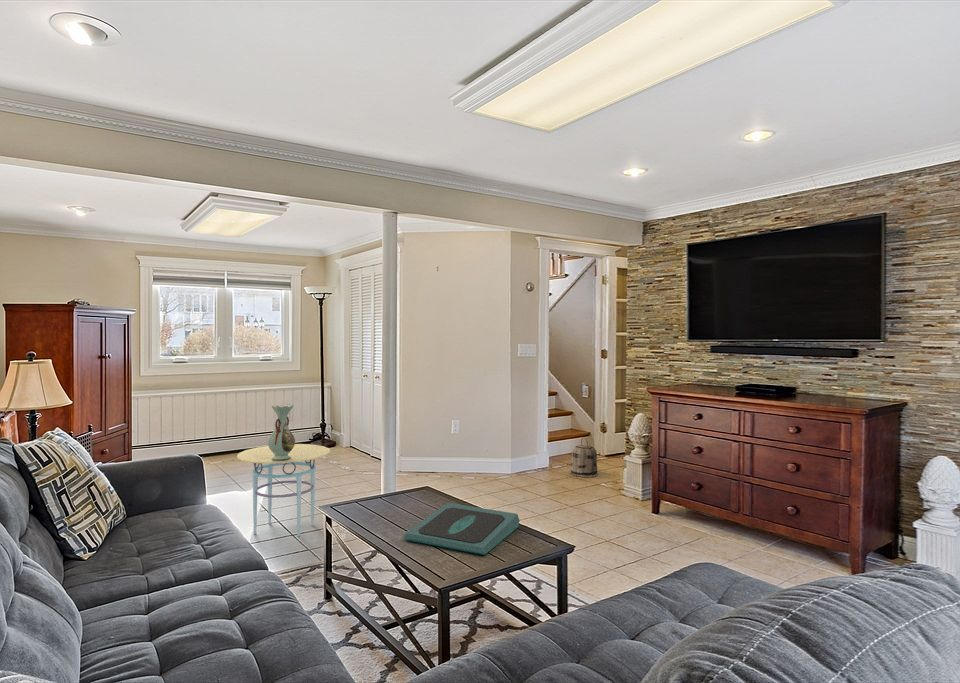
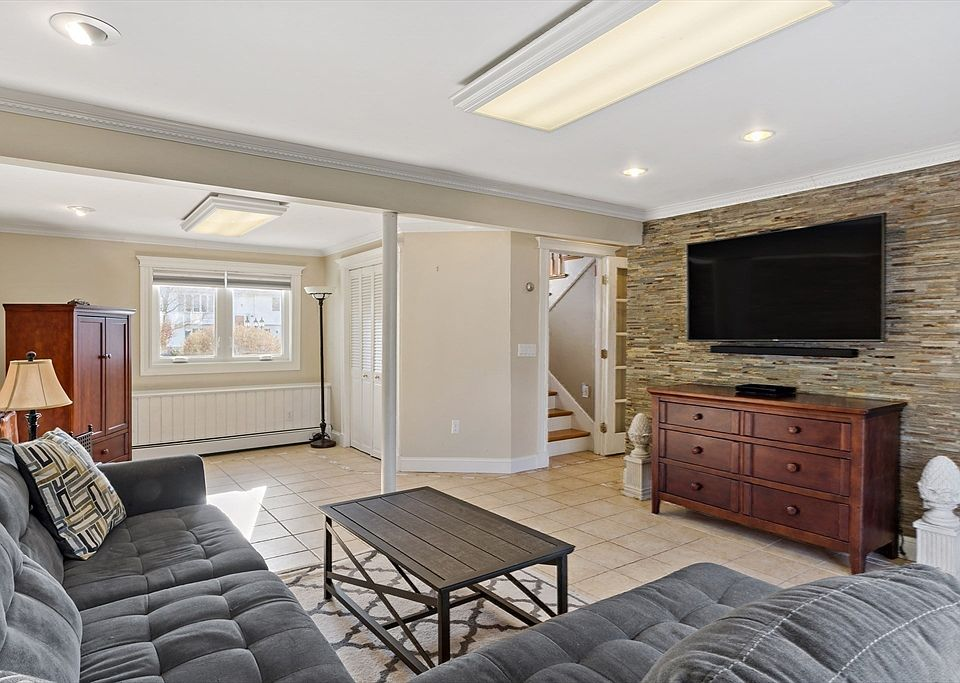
- side table [236,443,331,537]
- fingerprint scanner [402,502,521,556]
- decorative vase [267,403,296,461]
- basket [570,437,599,478]
